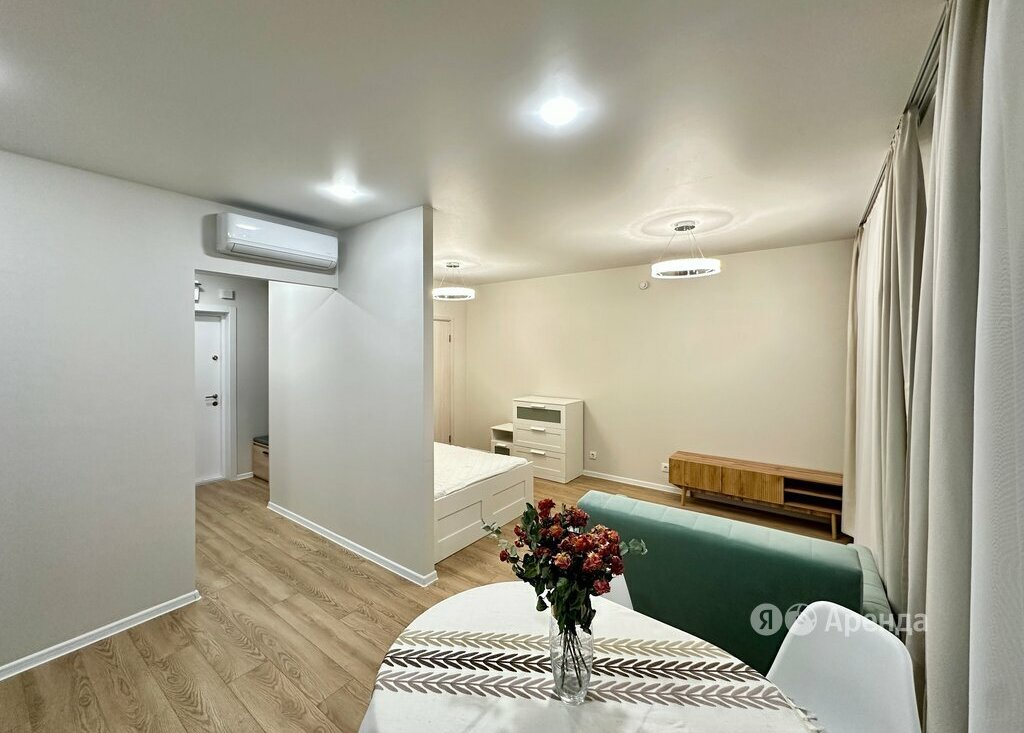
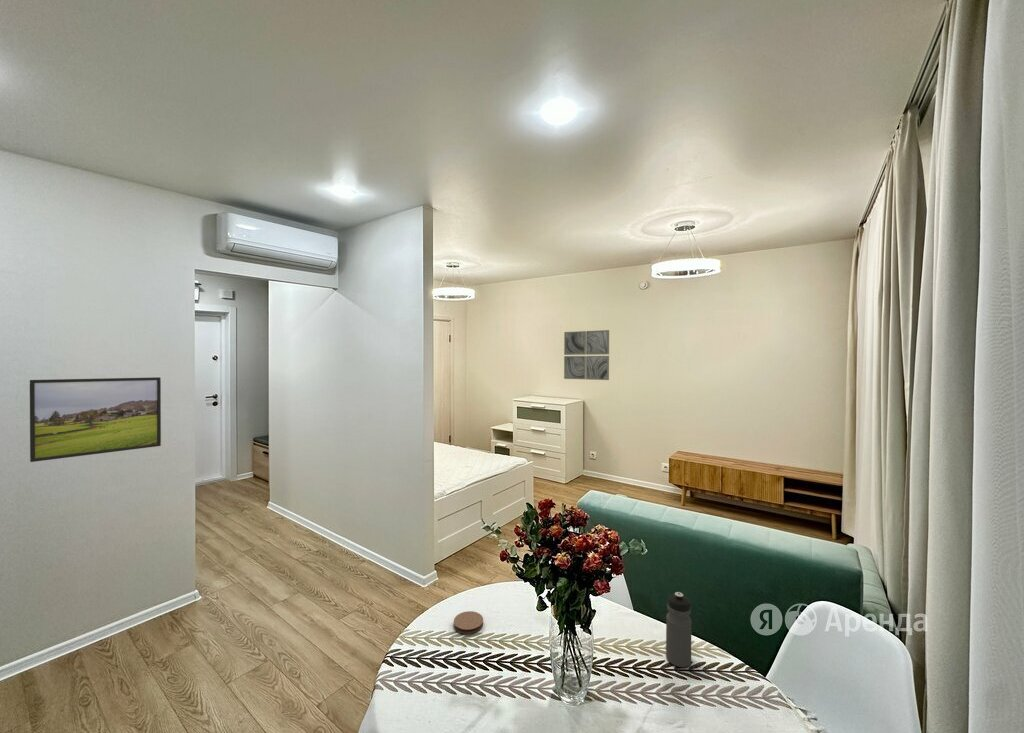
+ coaster [453,610,484,635]
+ wall art [563,329,610,381]
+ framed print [29,376,162,463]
+ water bottle [665,591,693,668]
